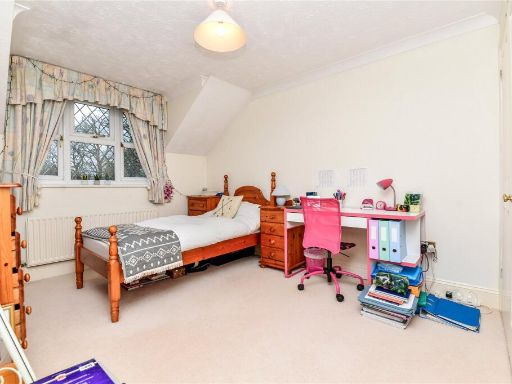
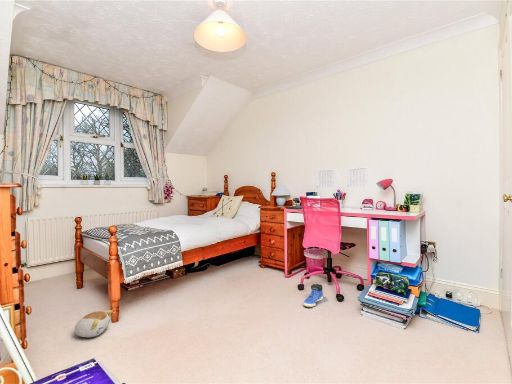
+ plush toy [73,309,114,338]
+ sneaker [302,283,324,308]
